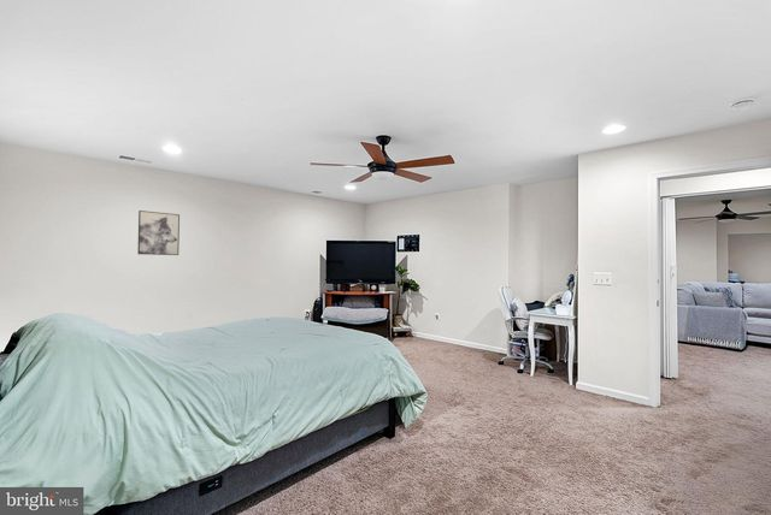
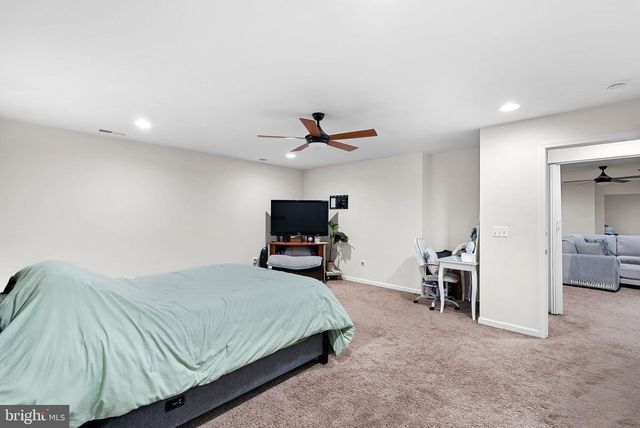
- wall art [136,209,181,256]
